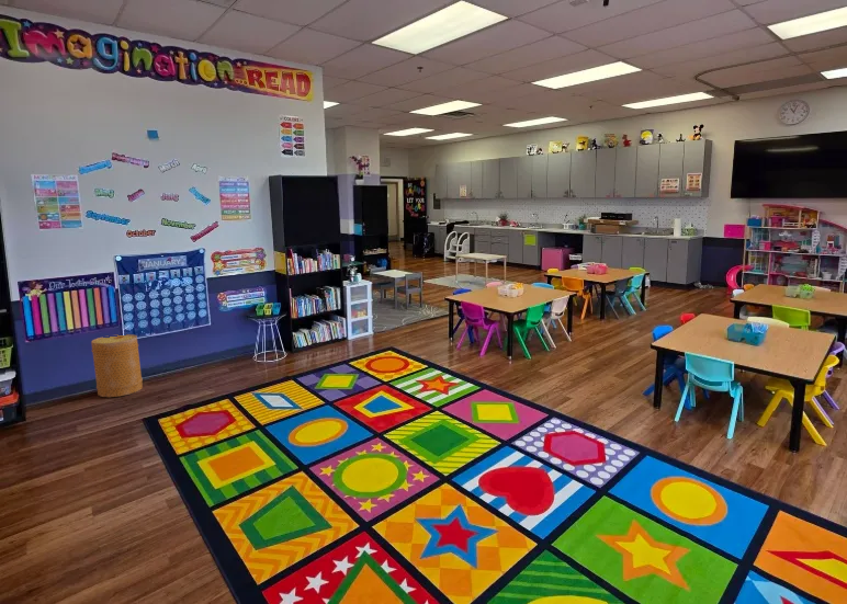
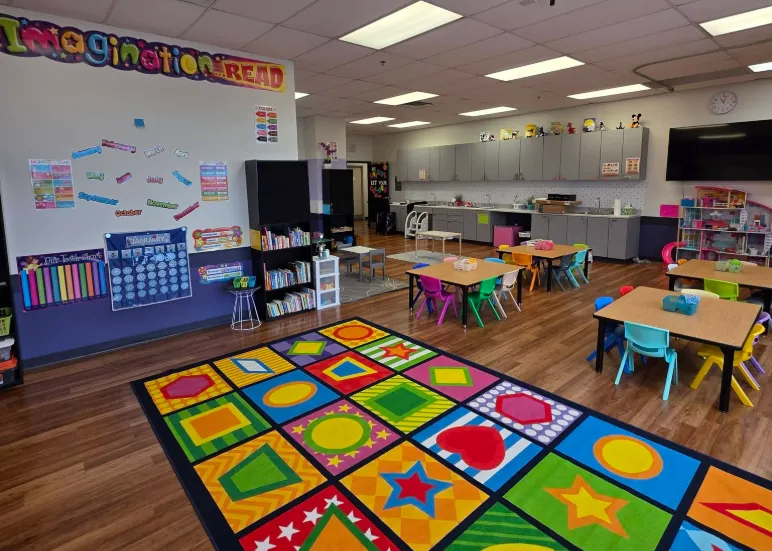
- basket [90,333,144,398]
